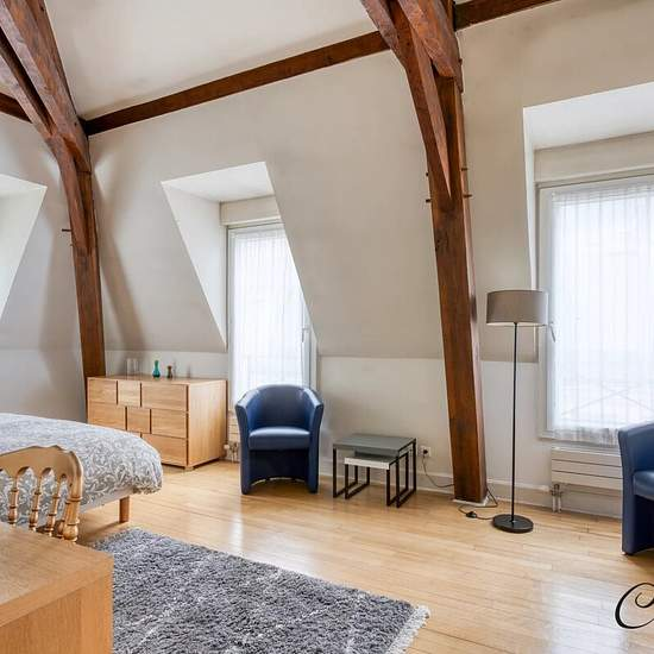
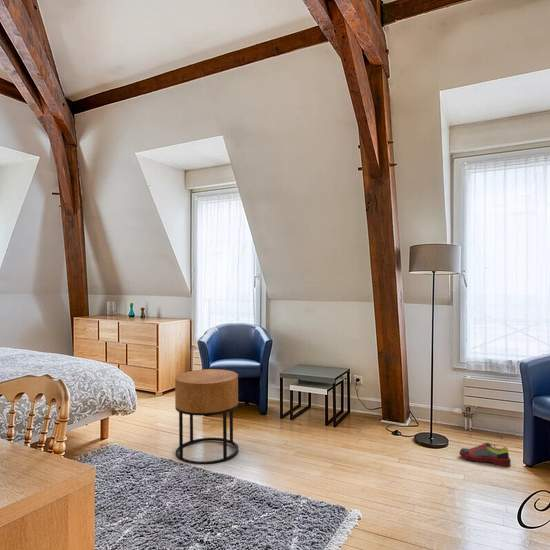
+ shoe [458,442,512,467]
+ side table [174,368,240,465]
